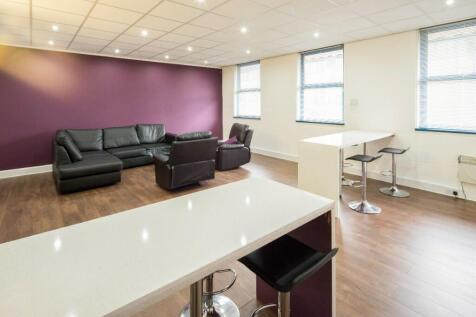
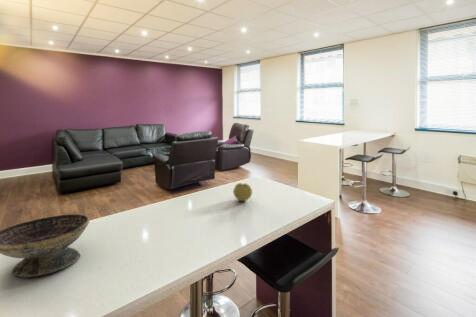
+ fruit [232,182,253,202]
+ decorative bowl [0,214,90,278]
